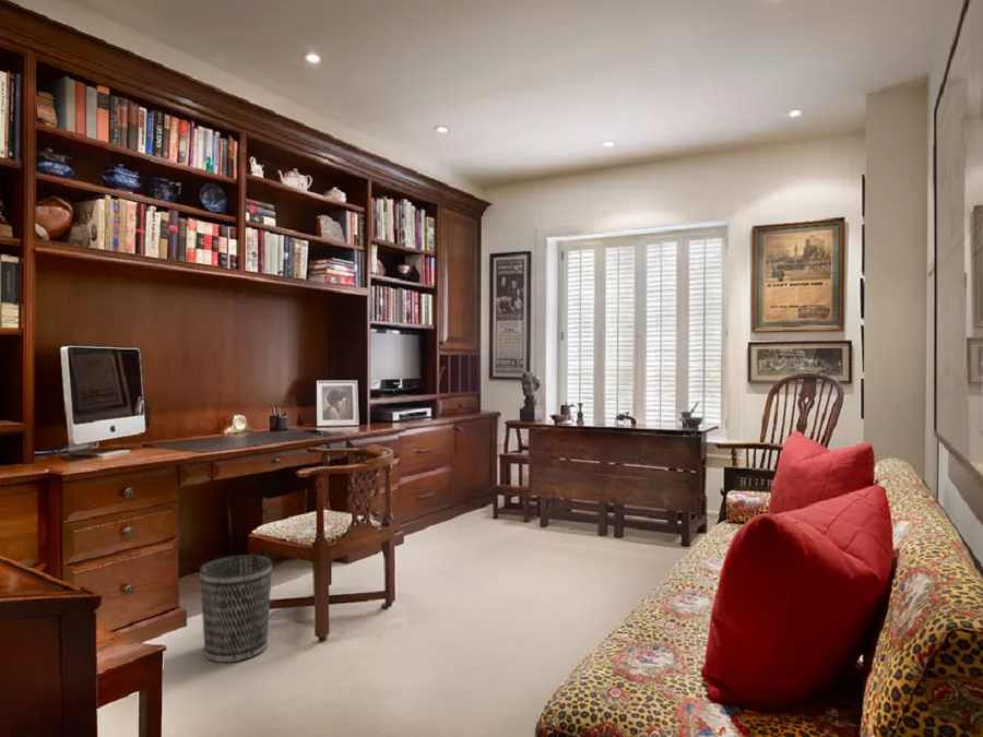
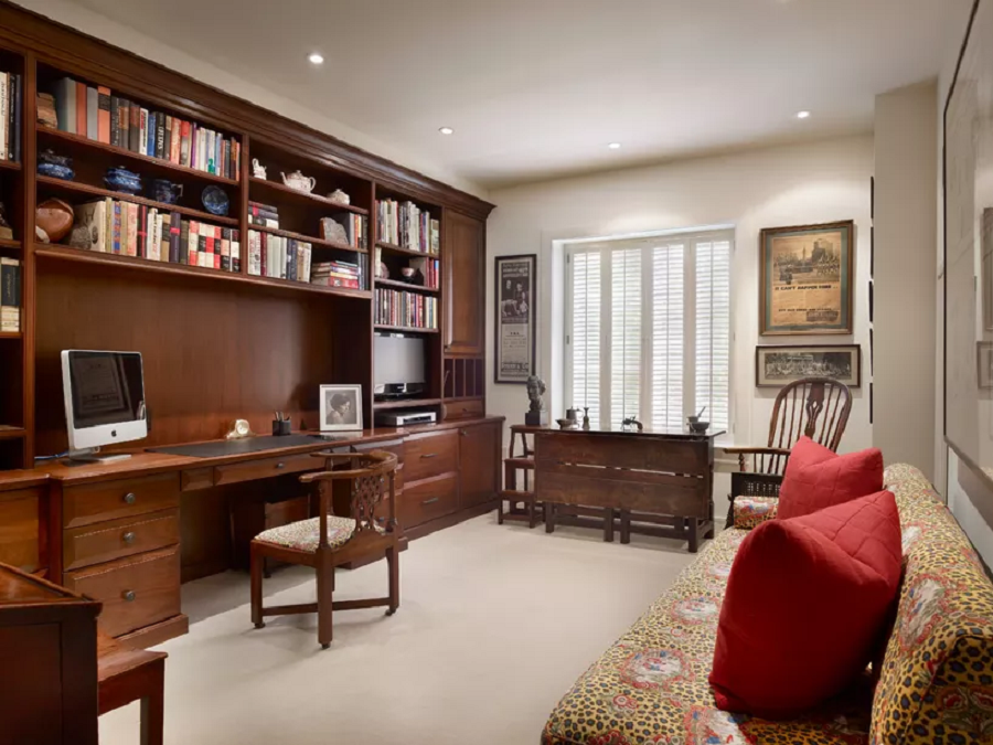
- wastebasket [199,554,273,664]
